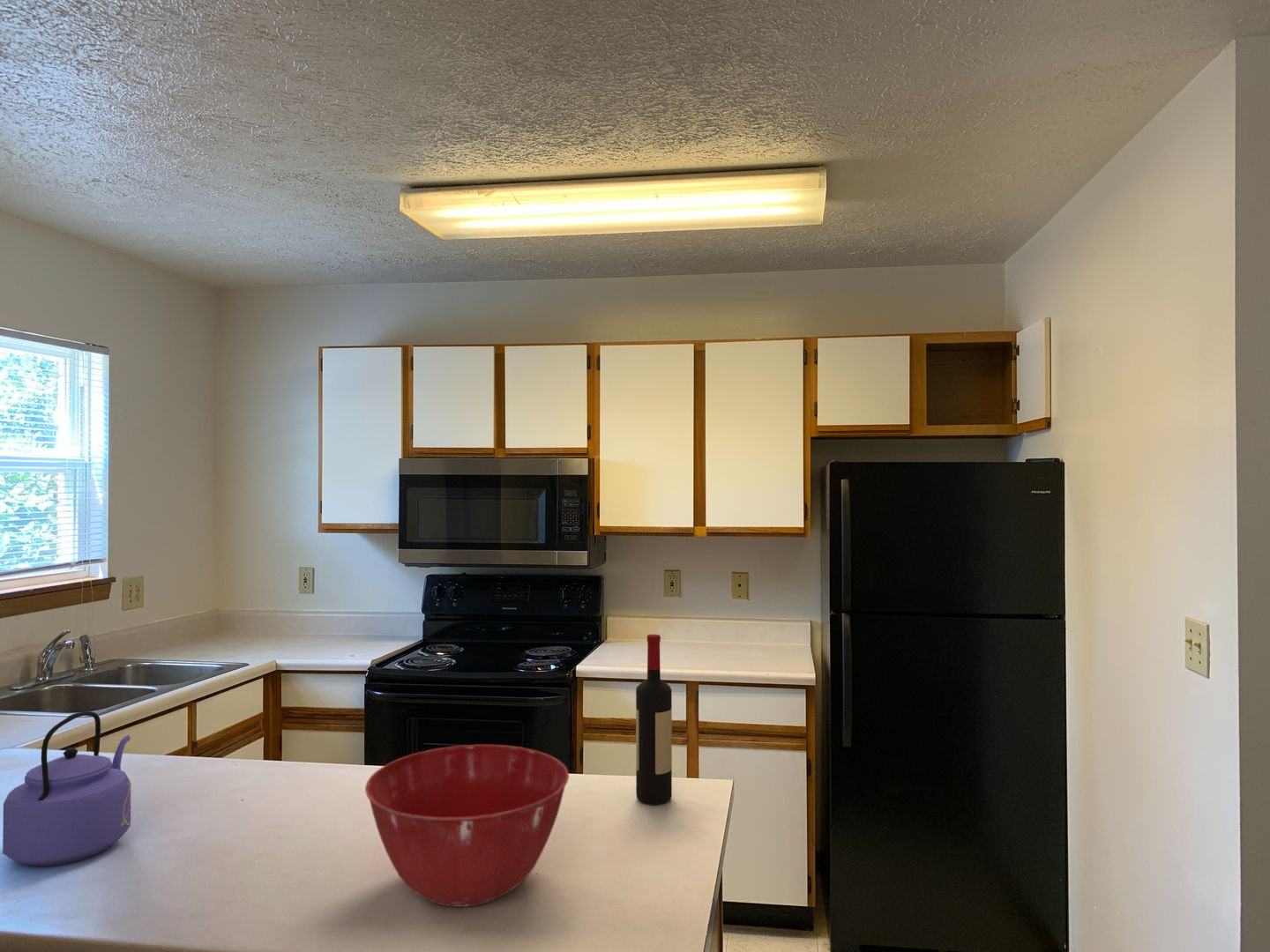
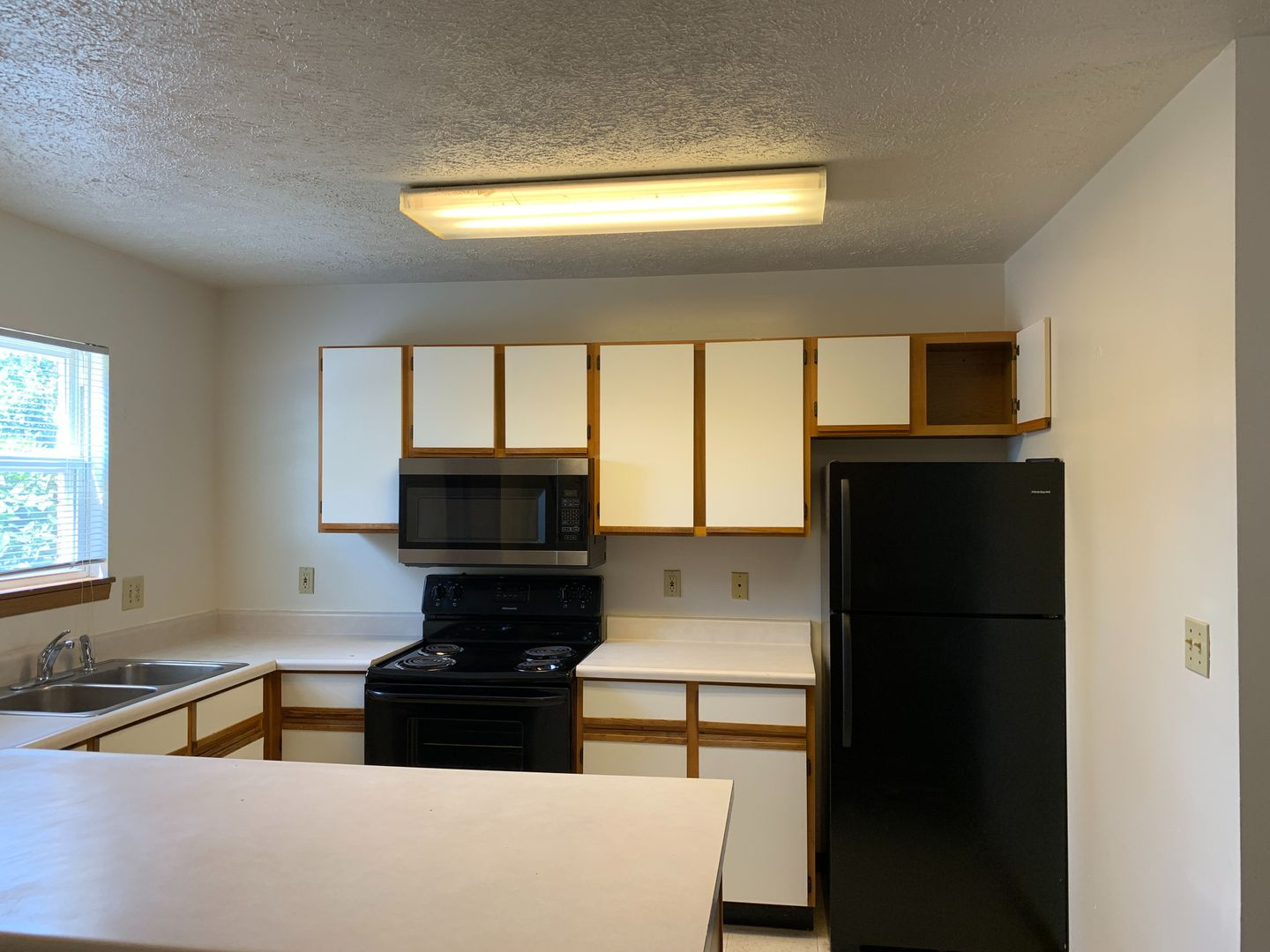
- mixing bowl [364,744,570,908]
- kettle [2,710,131,867]
- wine bottle [635,634,673,806]
